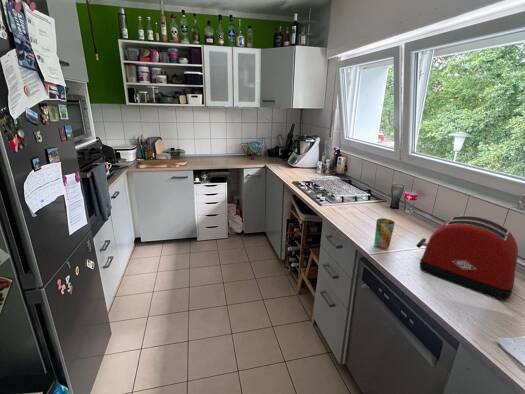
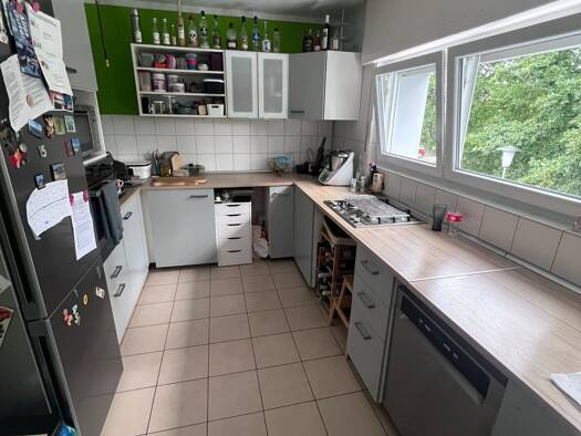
- cup [373,217,396,250]
- toaster [416,215,519,301]
